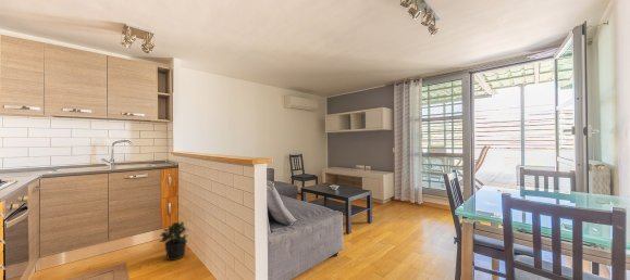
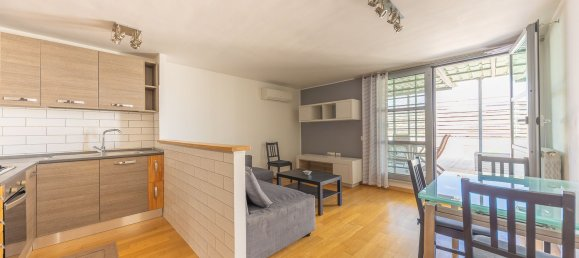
- potted plant [158,220,190,262]
